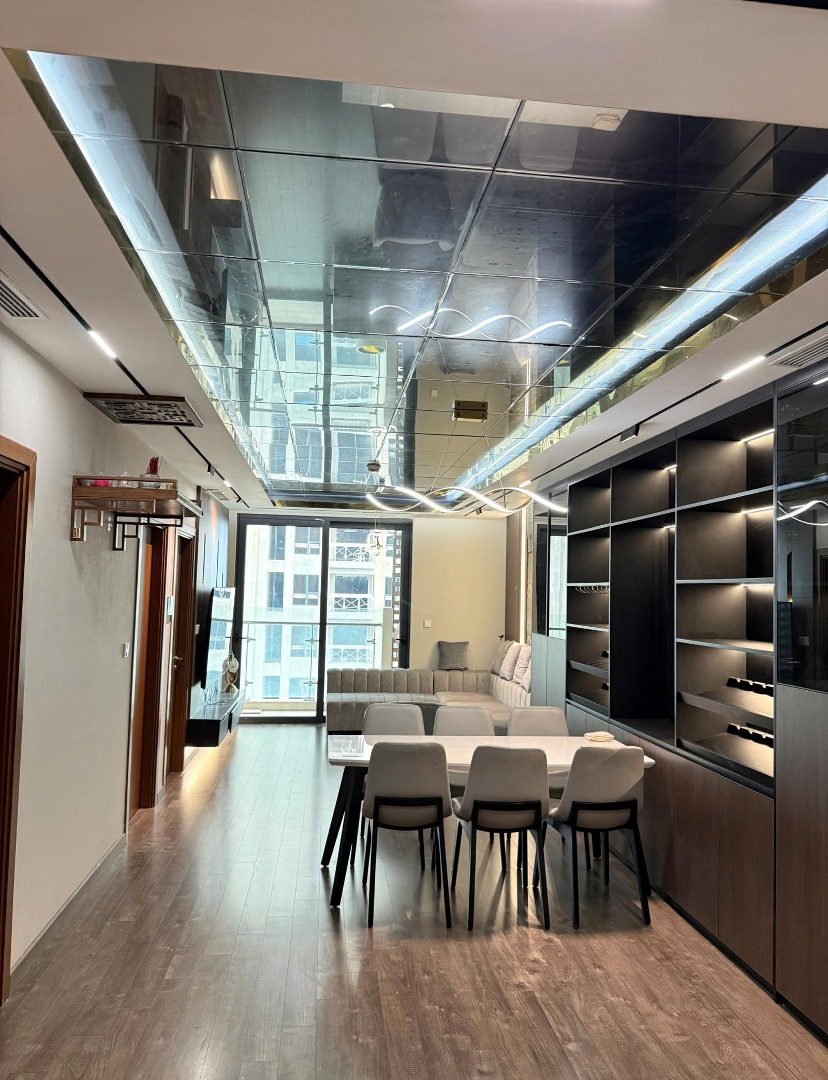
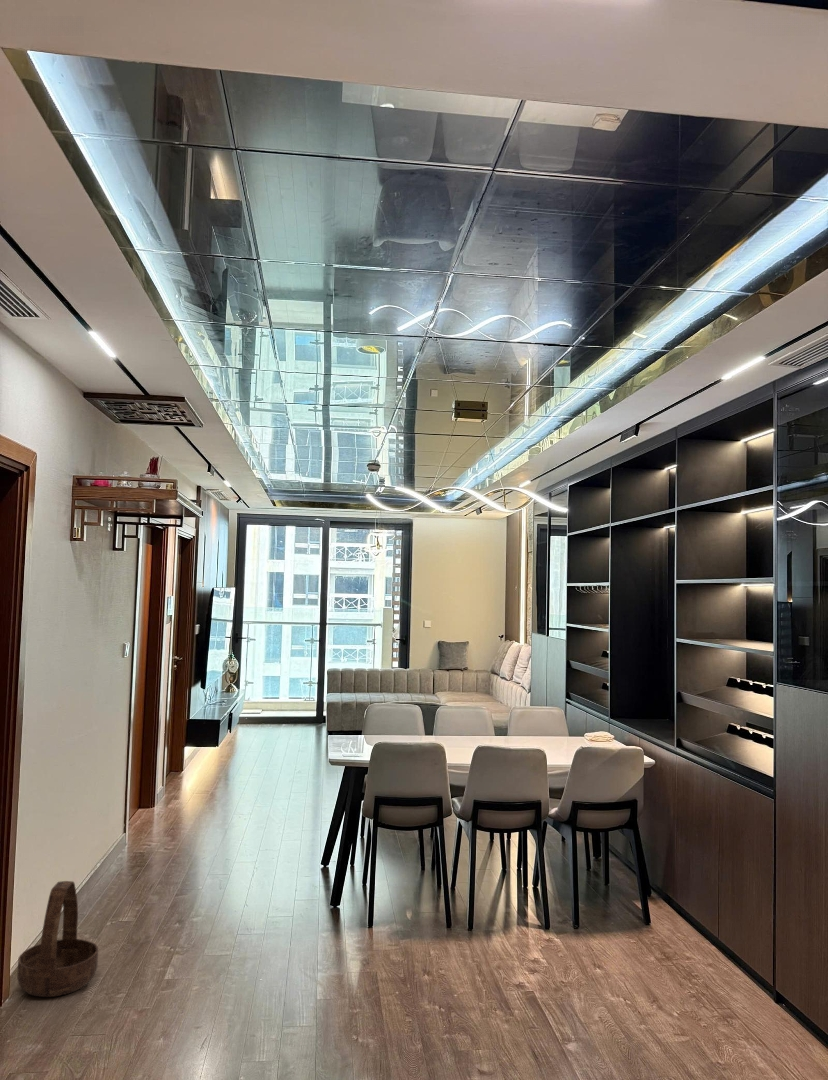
+ basket [16,880,99,998]
